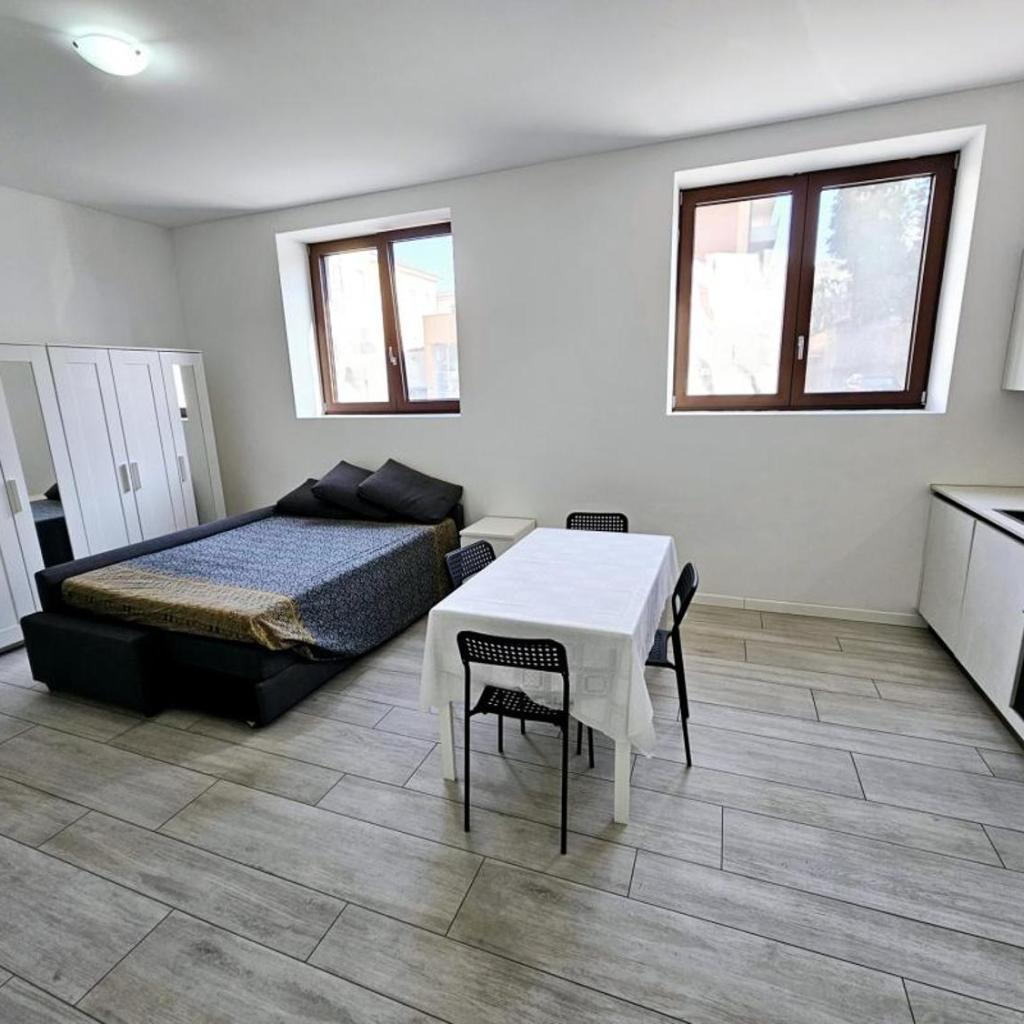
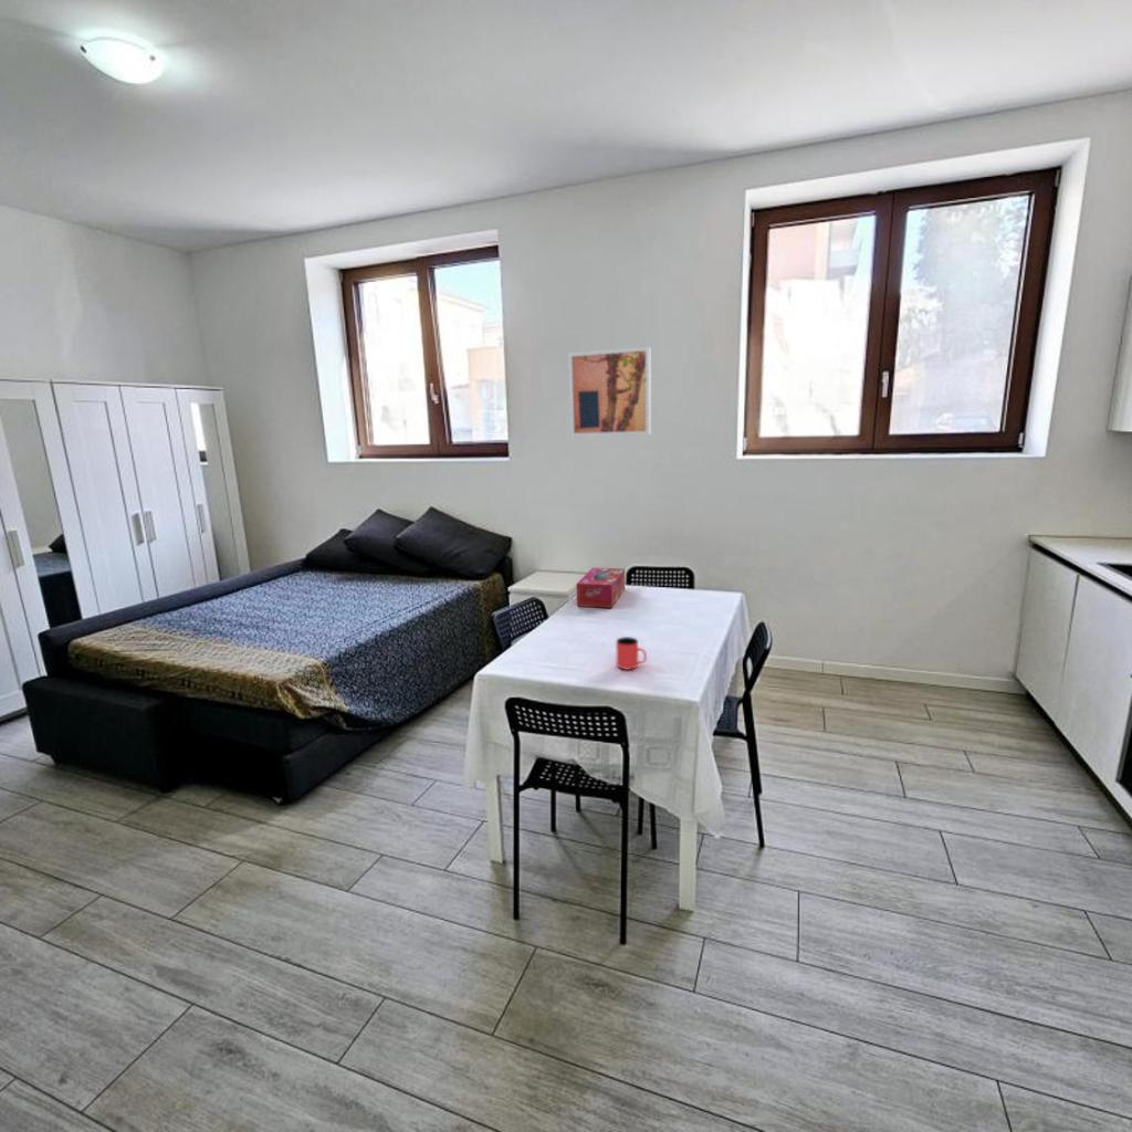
+ cup [615,636,648,671]
+ tissue box [575,567,626,609]
+ wall art [567,346,652,438]
